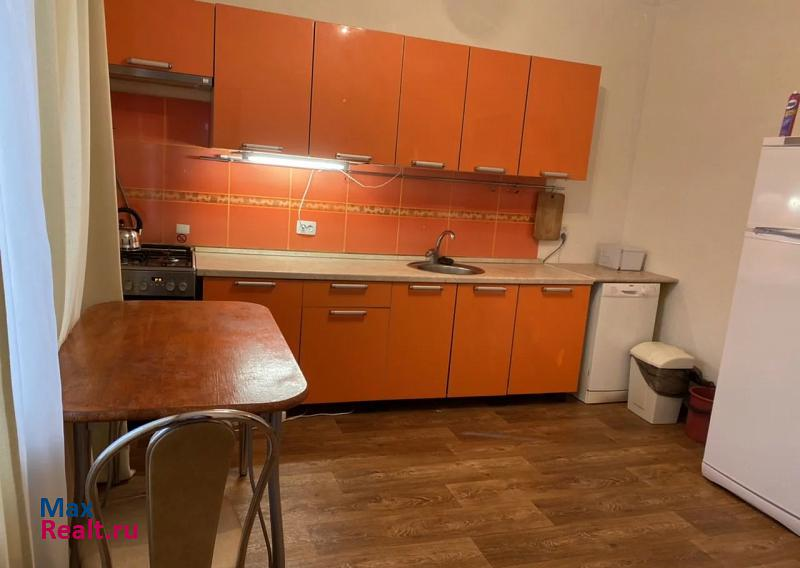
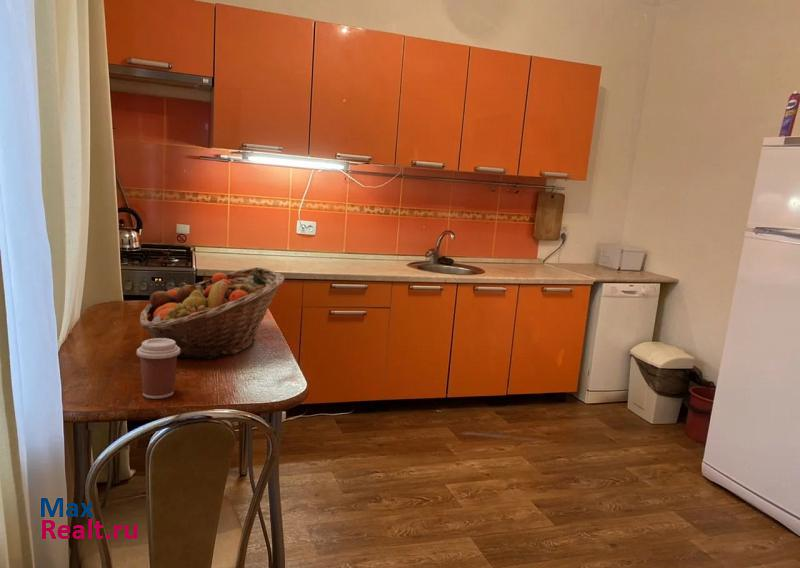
+ coffee cup [136,338,180,400]
+ fruit basket [139,266,286,360]
